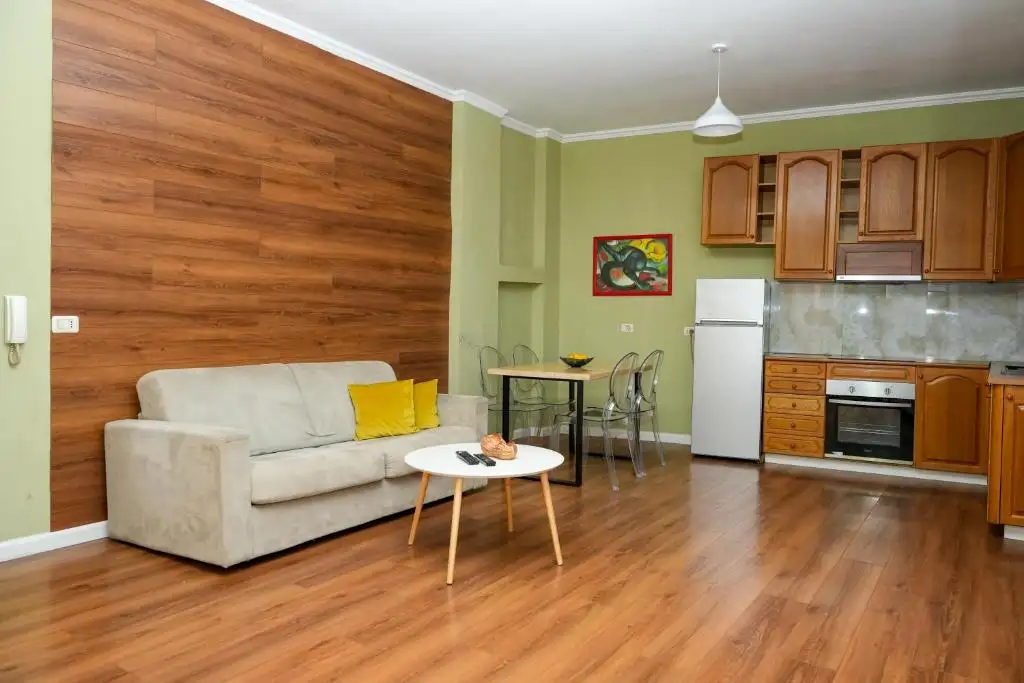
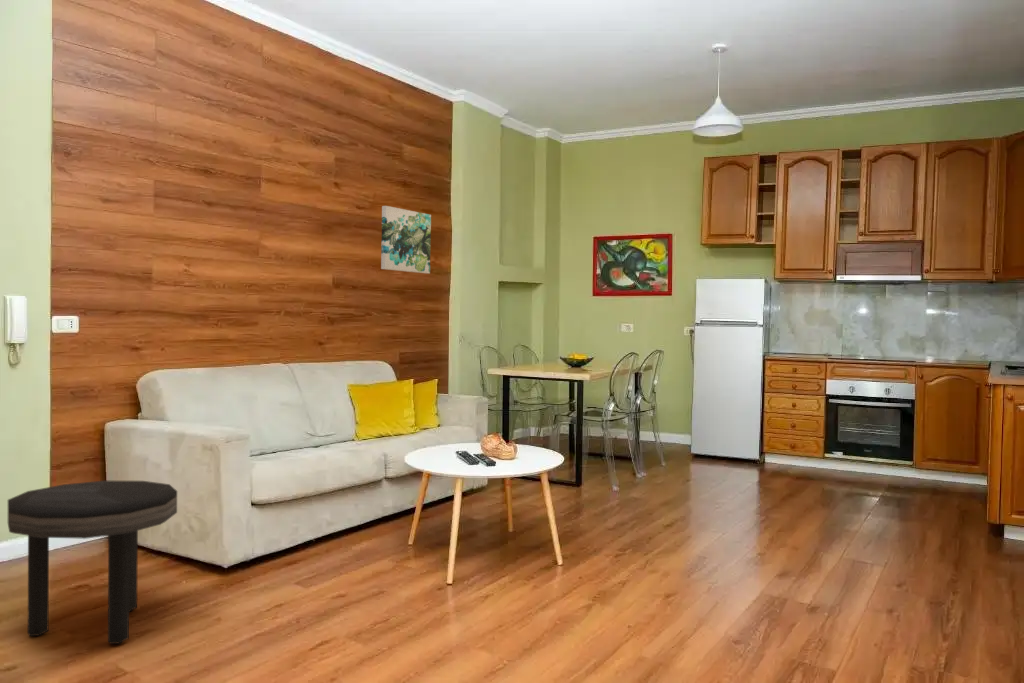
+ side table [7,480,178,645]
+ wall art [380,205,432,274]
